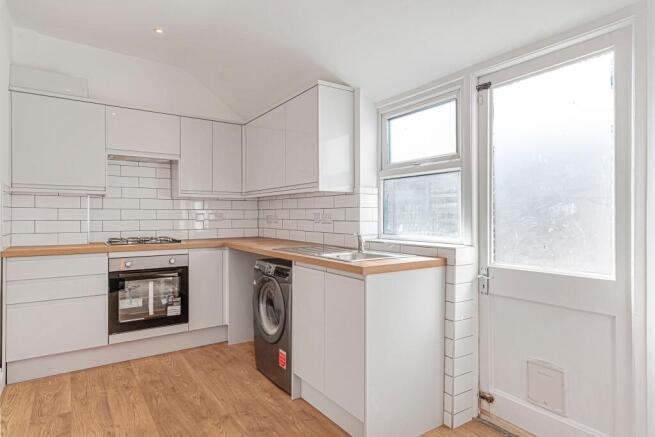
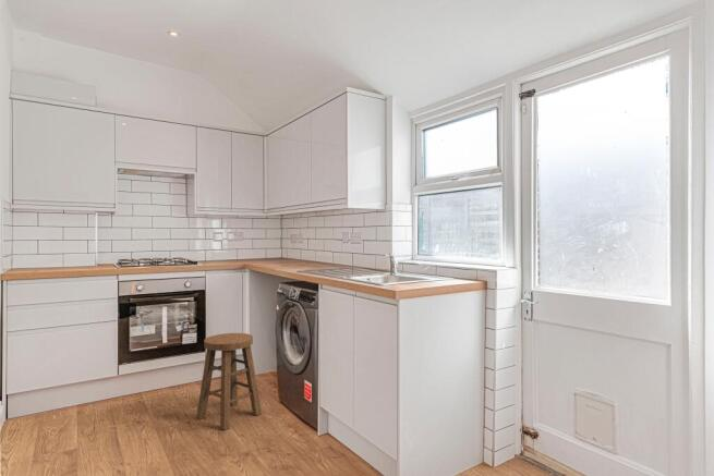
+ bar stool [195,332,263,431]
